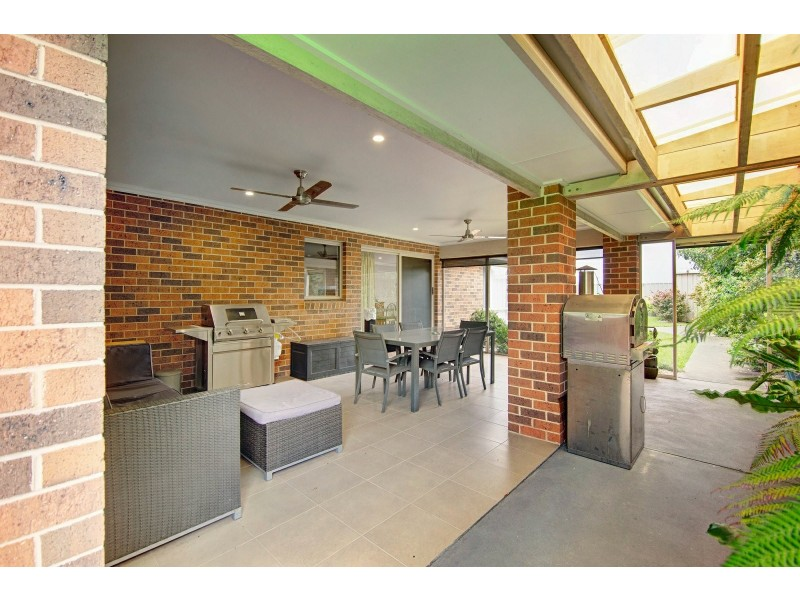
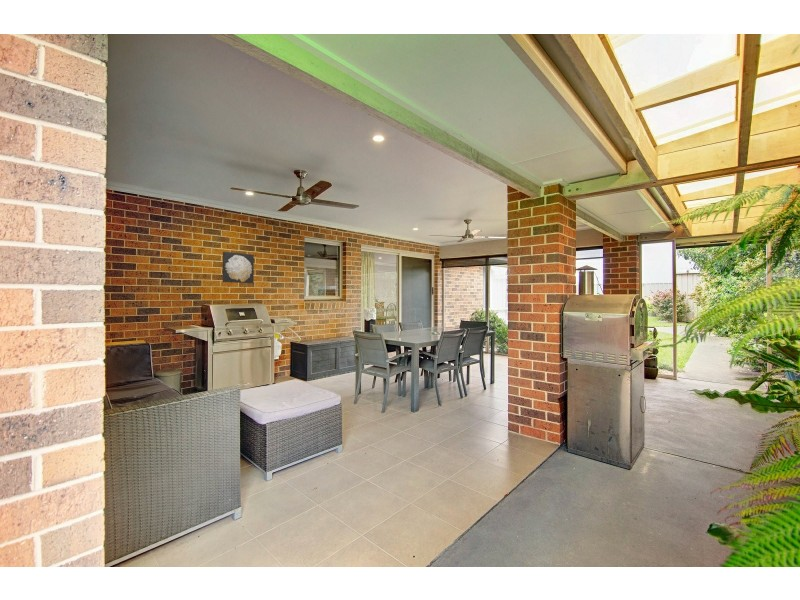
+ wall art [222,251,255,284]
